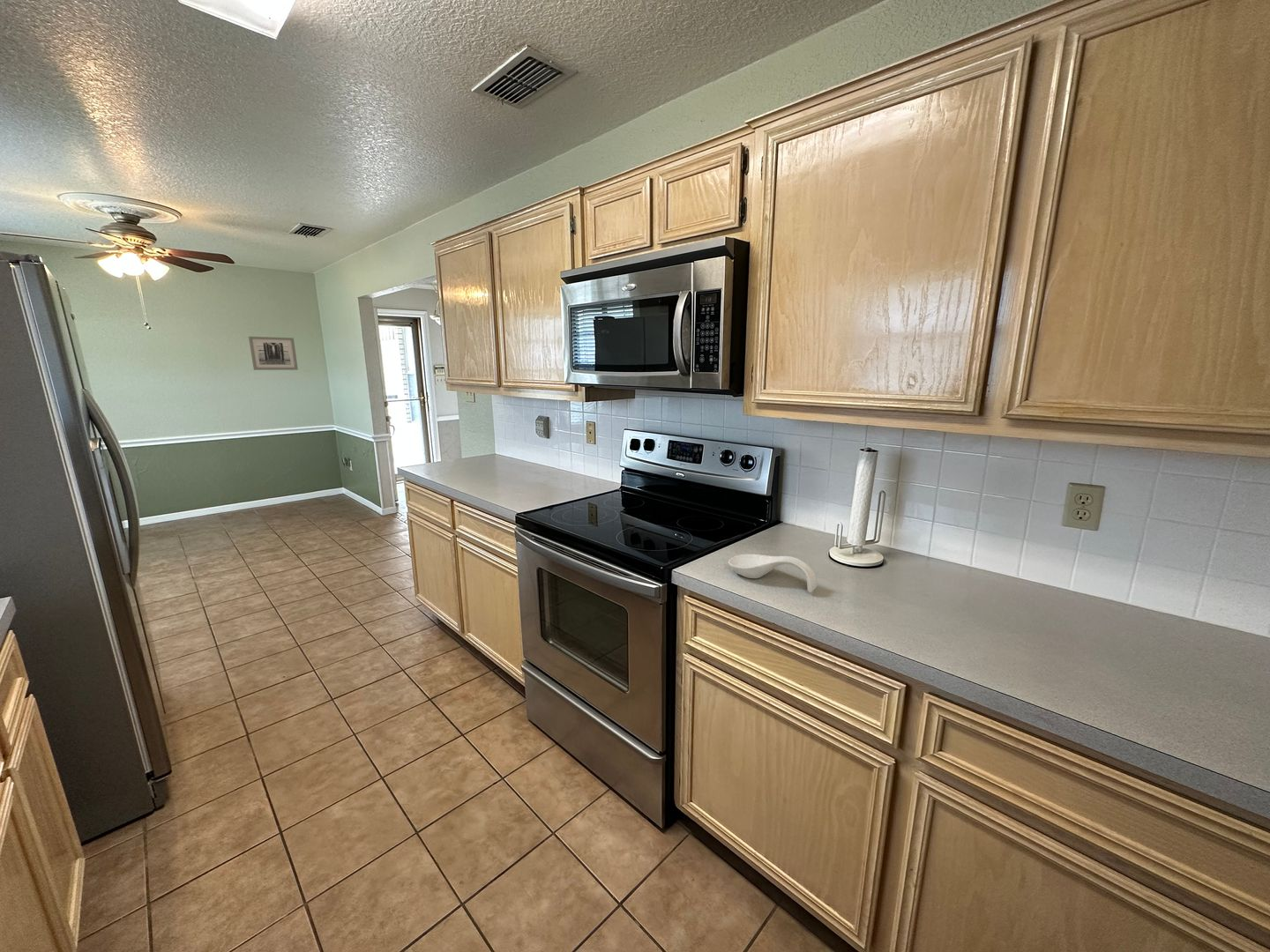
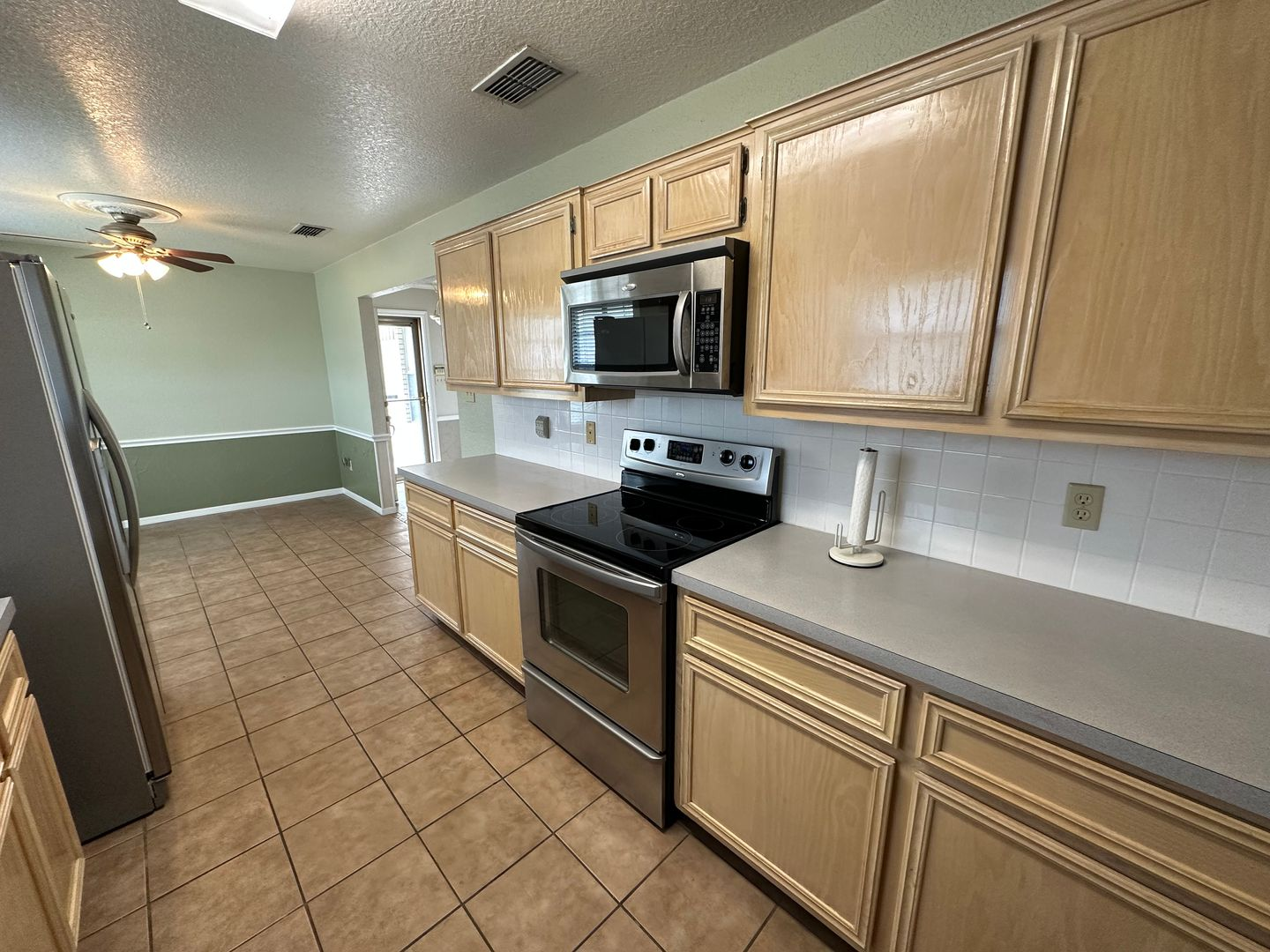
- wall art [248,336,299,371]
- spoon rest [728,554,818,593]
